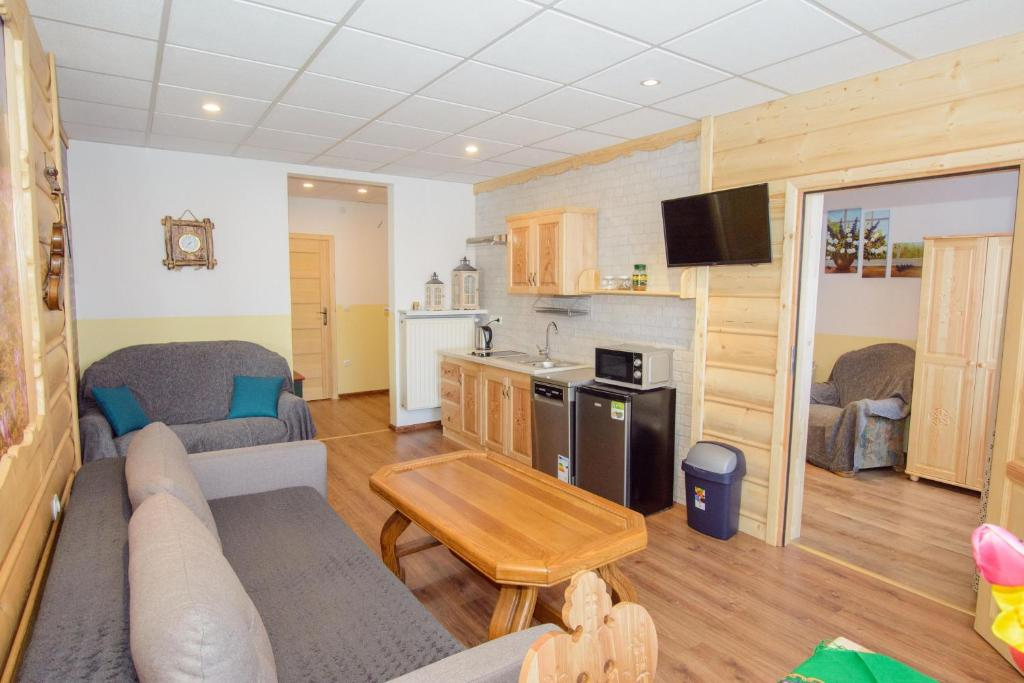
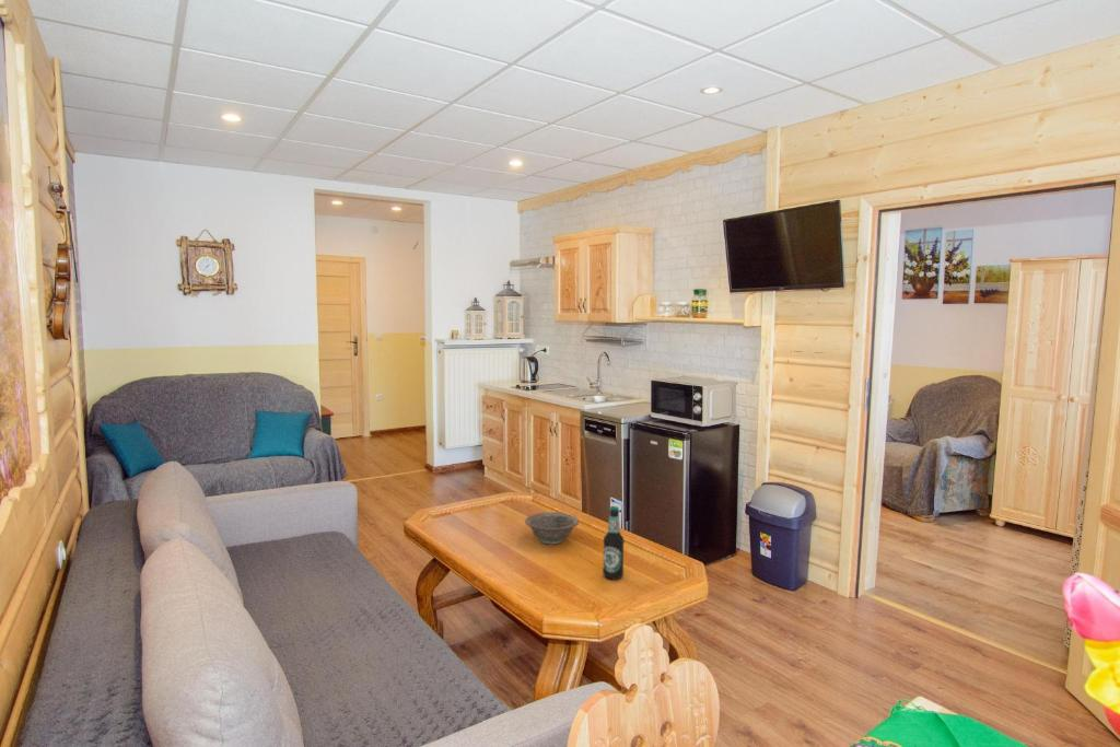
+ decorative bowl [524,511,580,546]
+ bottle [602,505,626,581]
